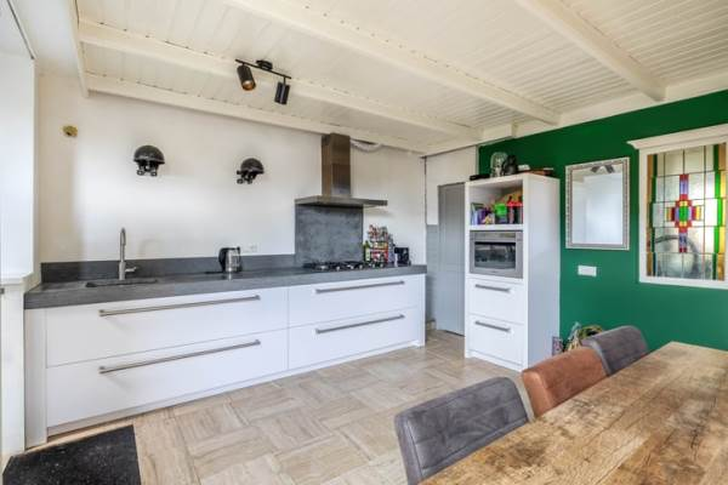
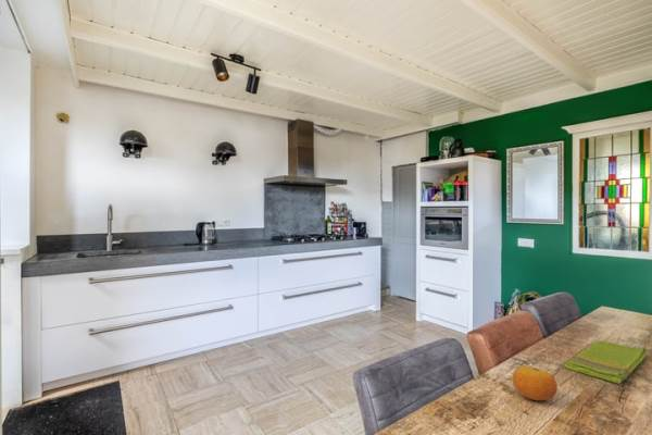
+ dish towel [562,340,649,385]
+ fruit [511,365,559,401]
